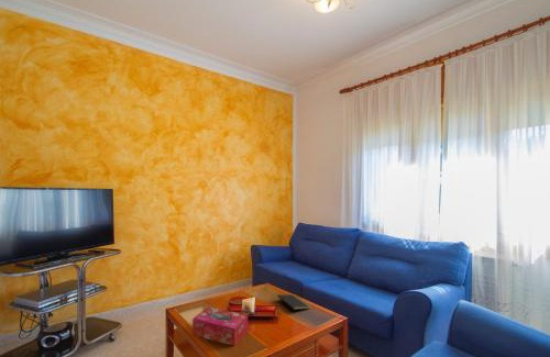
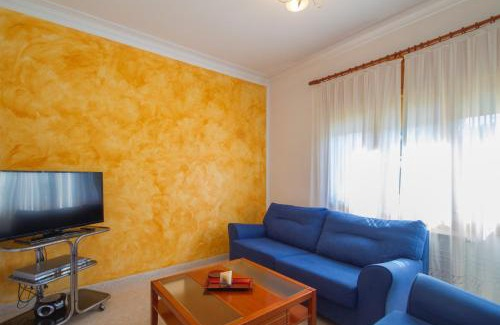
- notepad [276,293,312,315]
- tissue box [191,306,249,347]
